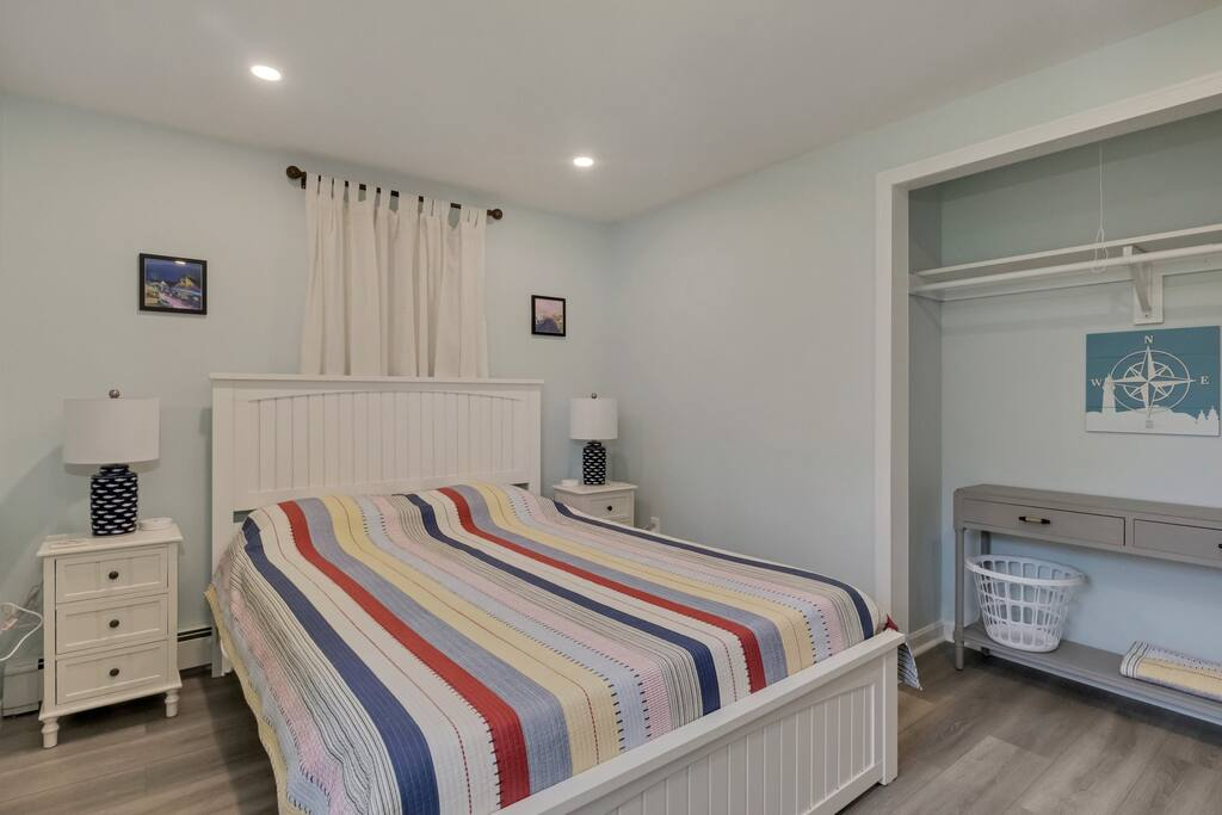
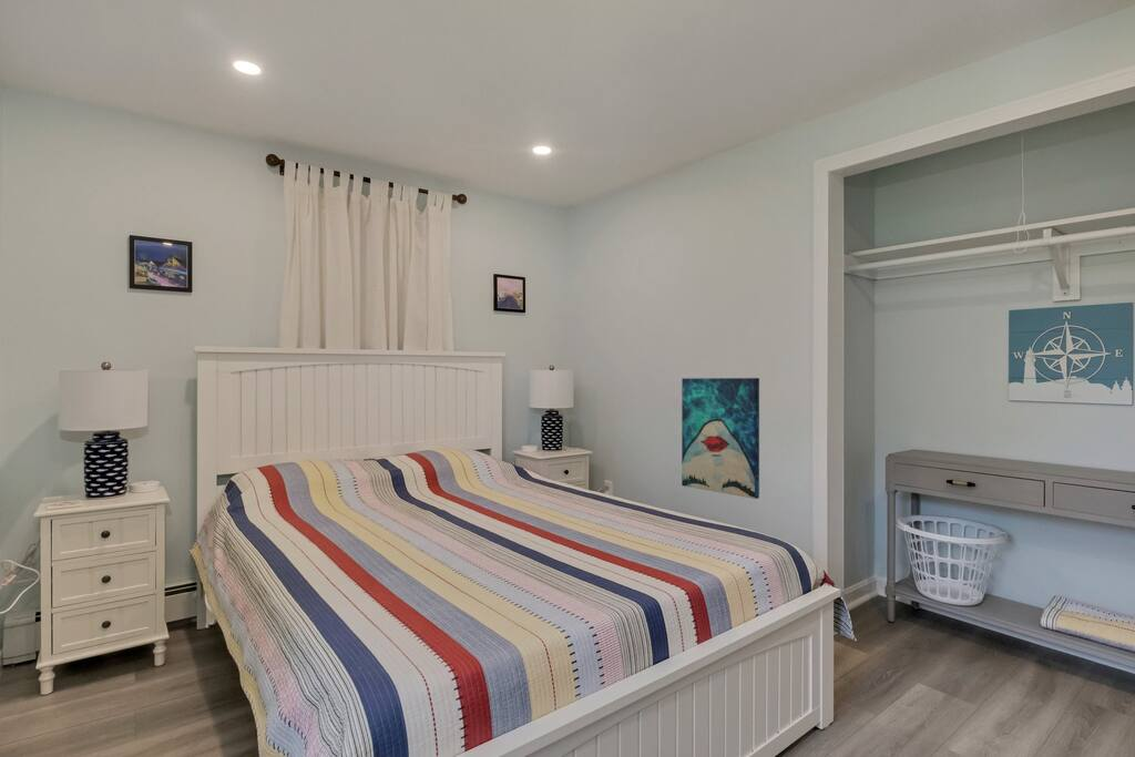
+ wall art [681,377,760,500]
